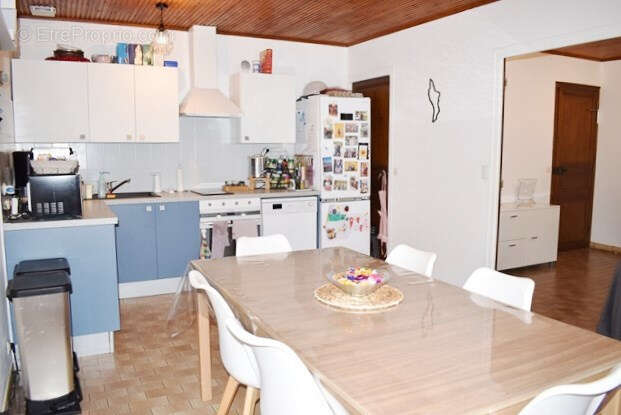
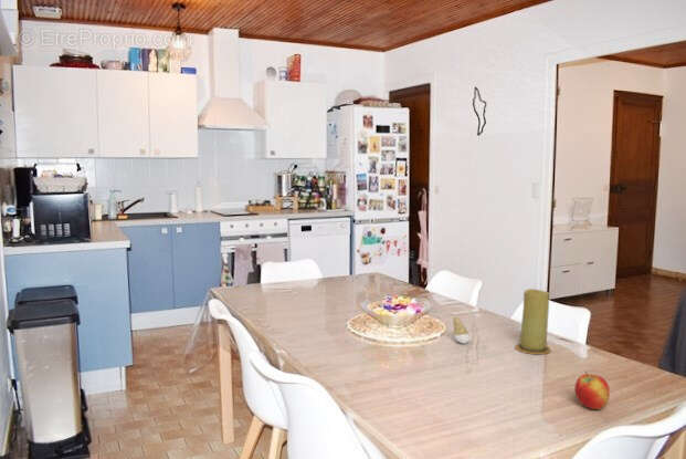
+ candle [515,288,552,355]
+ apple [573,371,611,410]
+ tooth [452,315,472,345]
